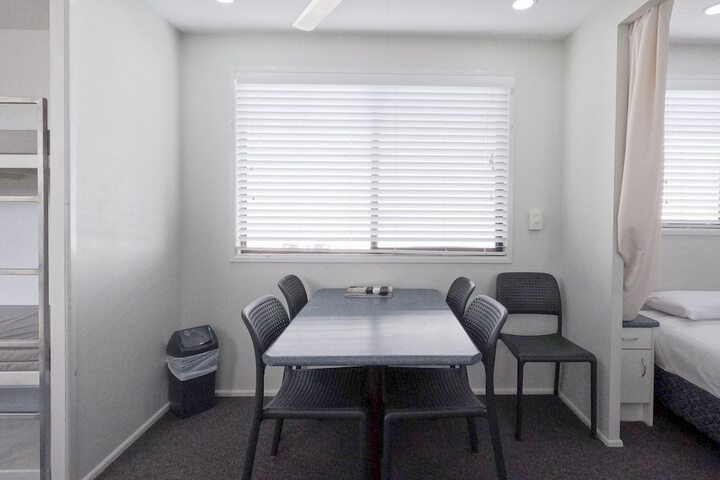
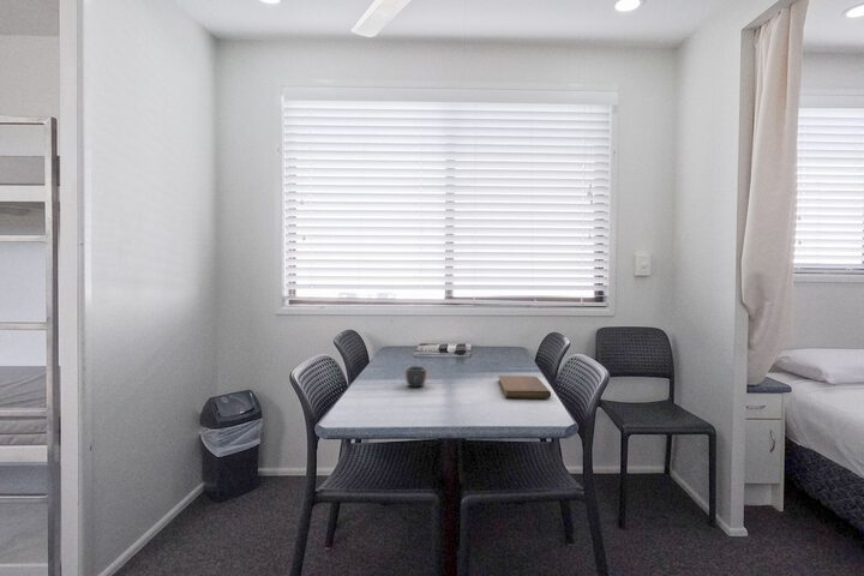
+ notebook [497,374,552,400]
+ mug [404,365,428,389]
